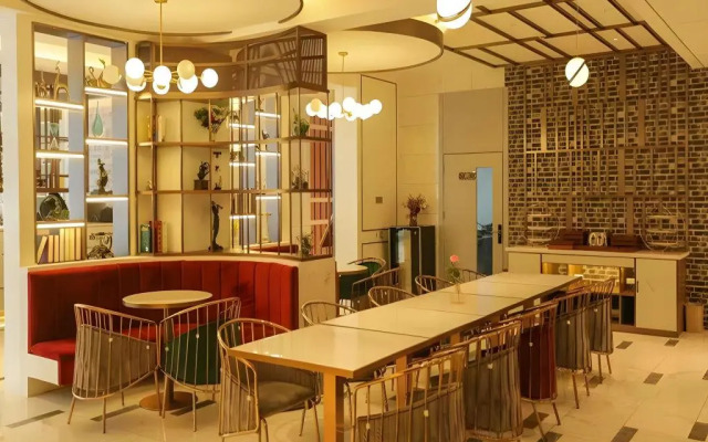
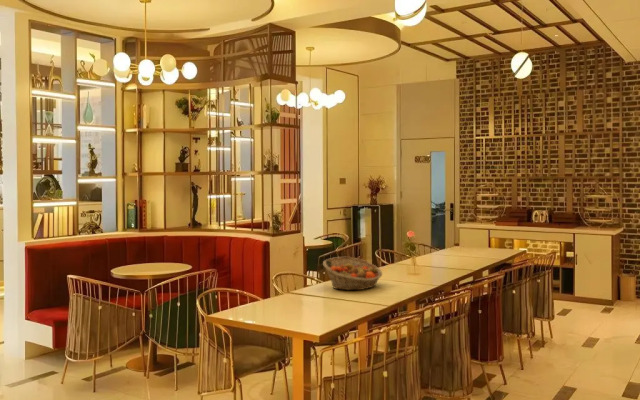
+ fruit basket [322,256,383,291]
